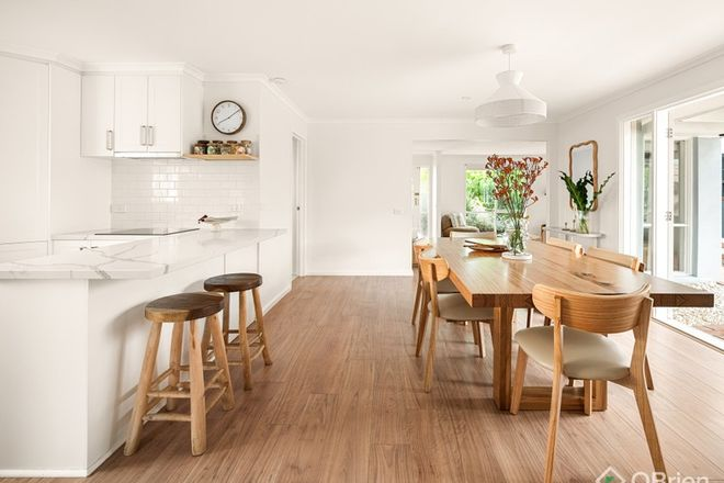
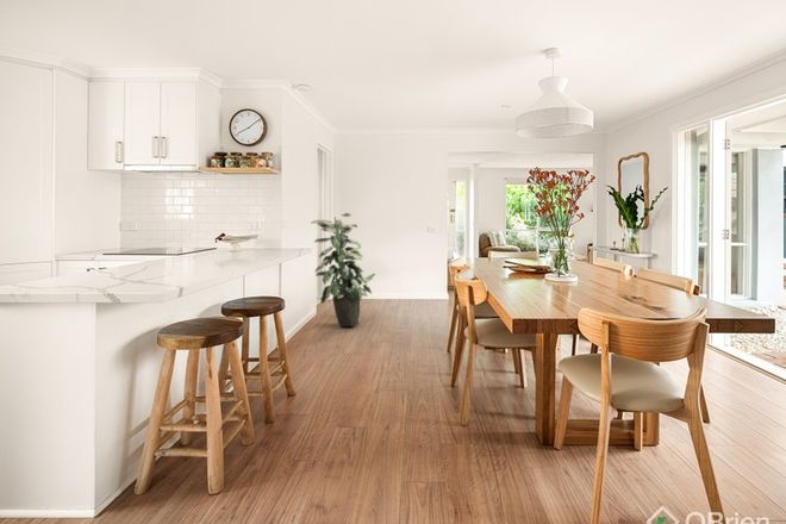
+ indoor plant [310,212,376,329]
